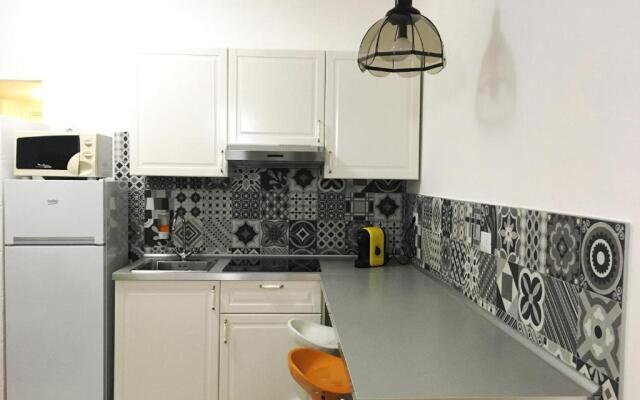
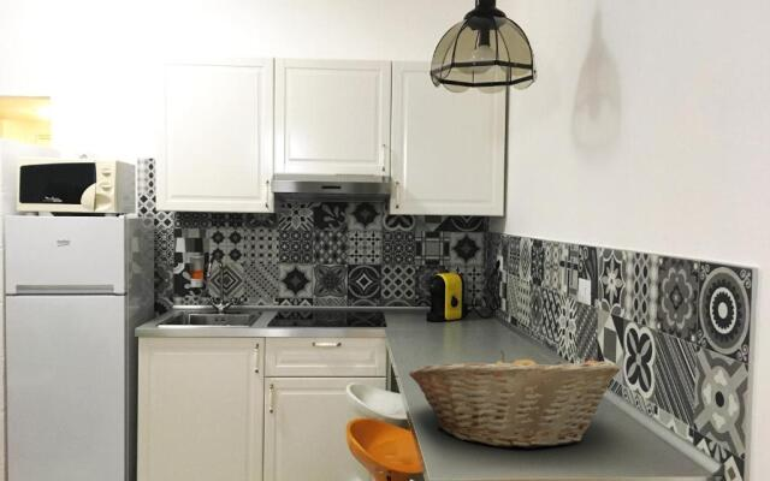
+ fruit basket [408,350,622,450]
